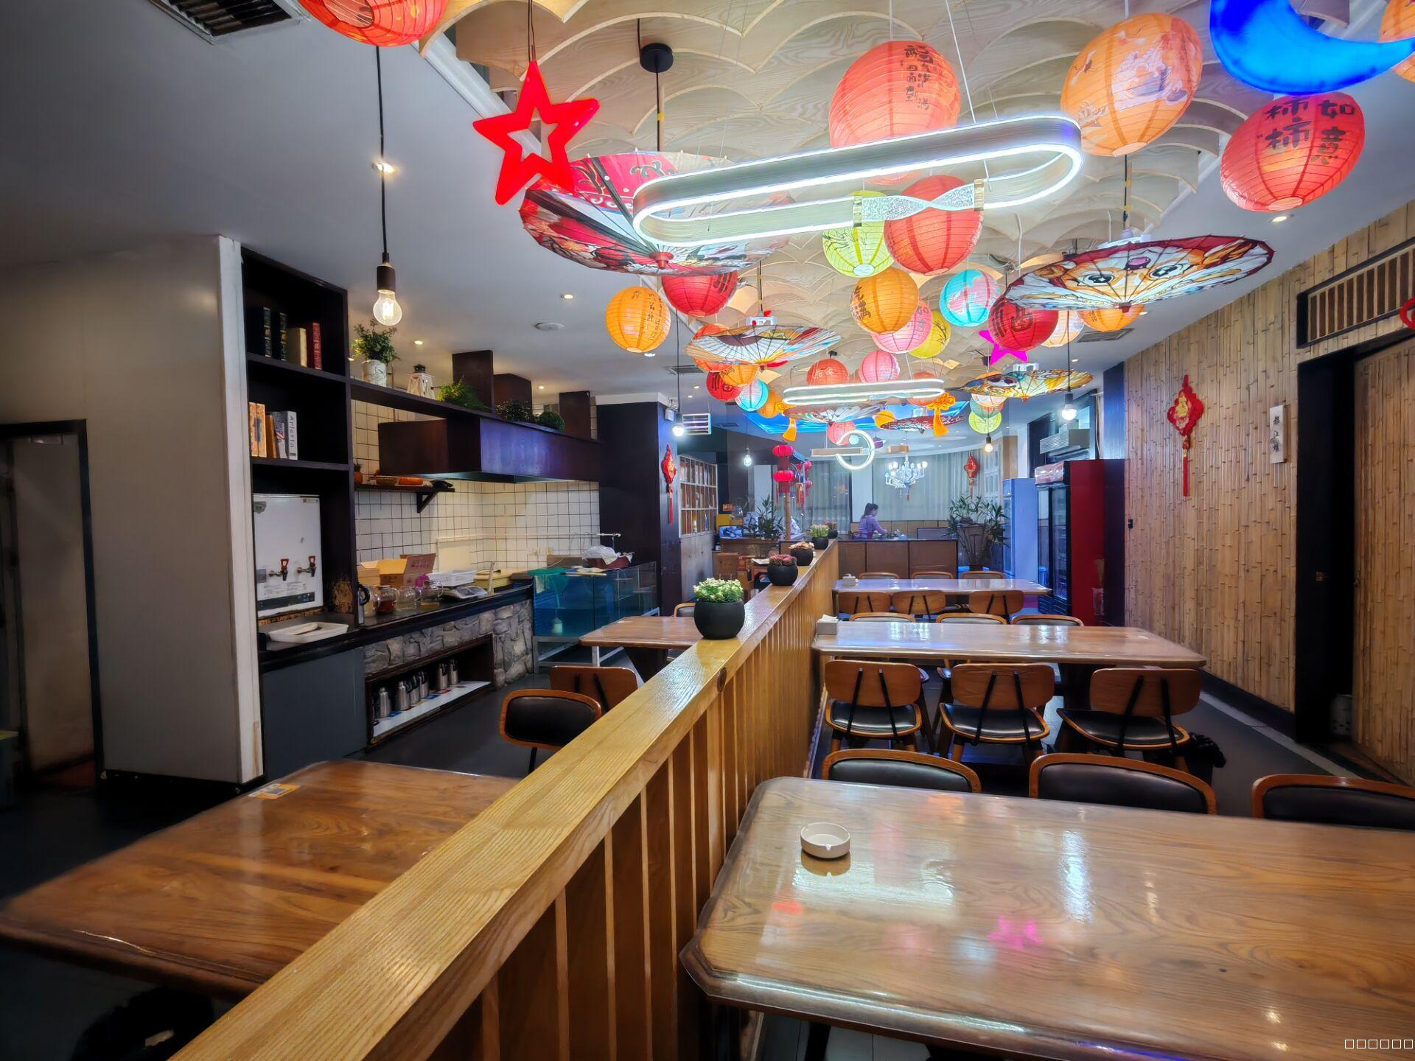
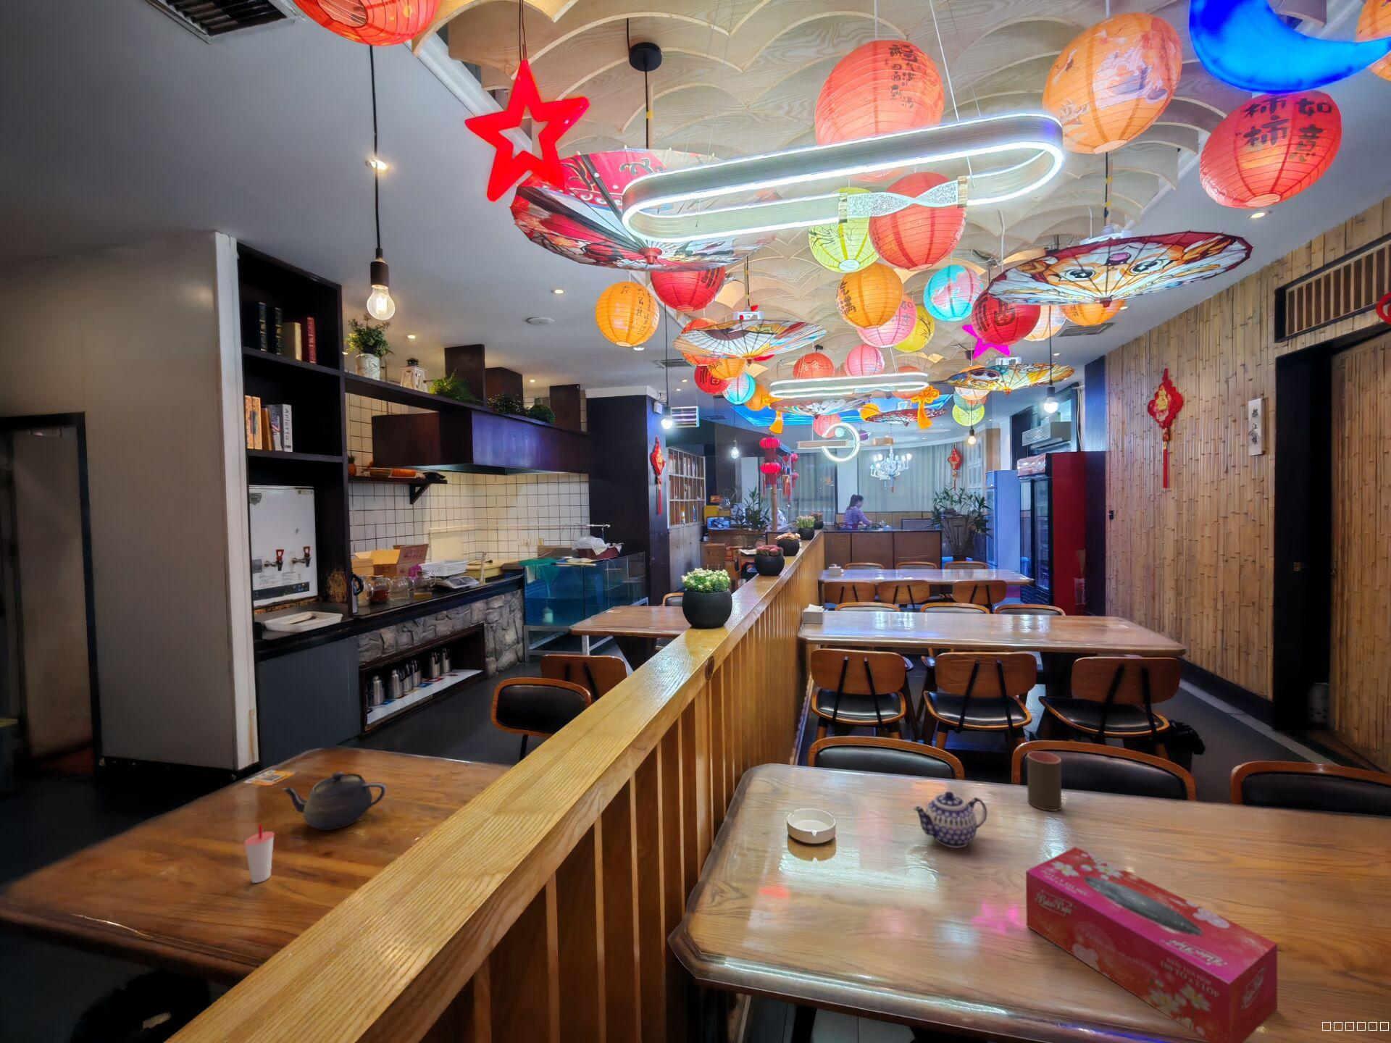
+ teapot [912,791,988,849]
+ tissue box [1025,846,1278,1043]
+ cup [243,823,275,884]
+ cup [1026,750,1062,812]
+ teapot [280,771,387,830]
